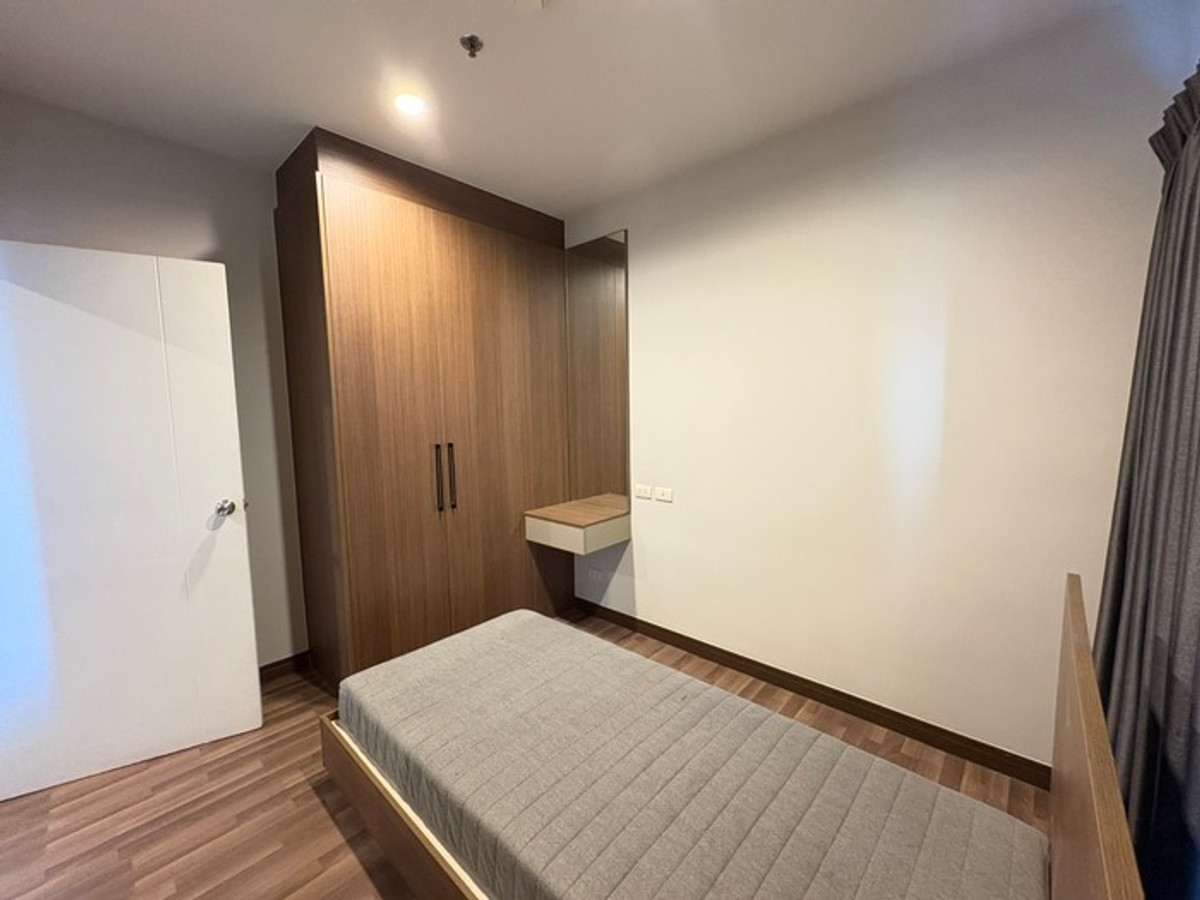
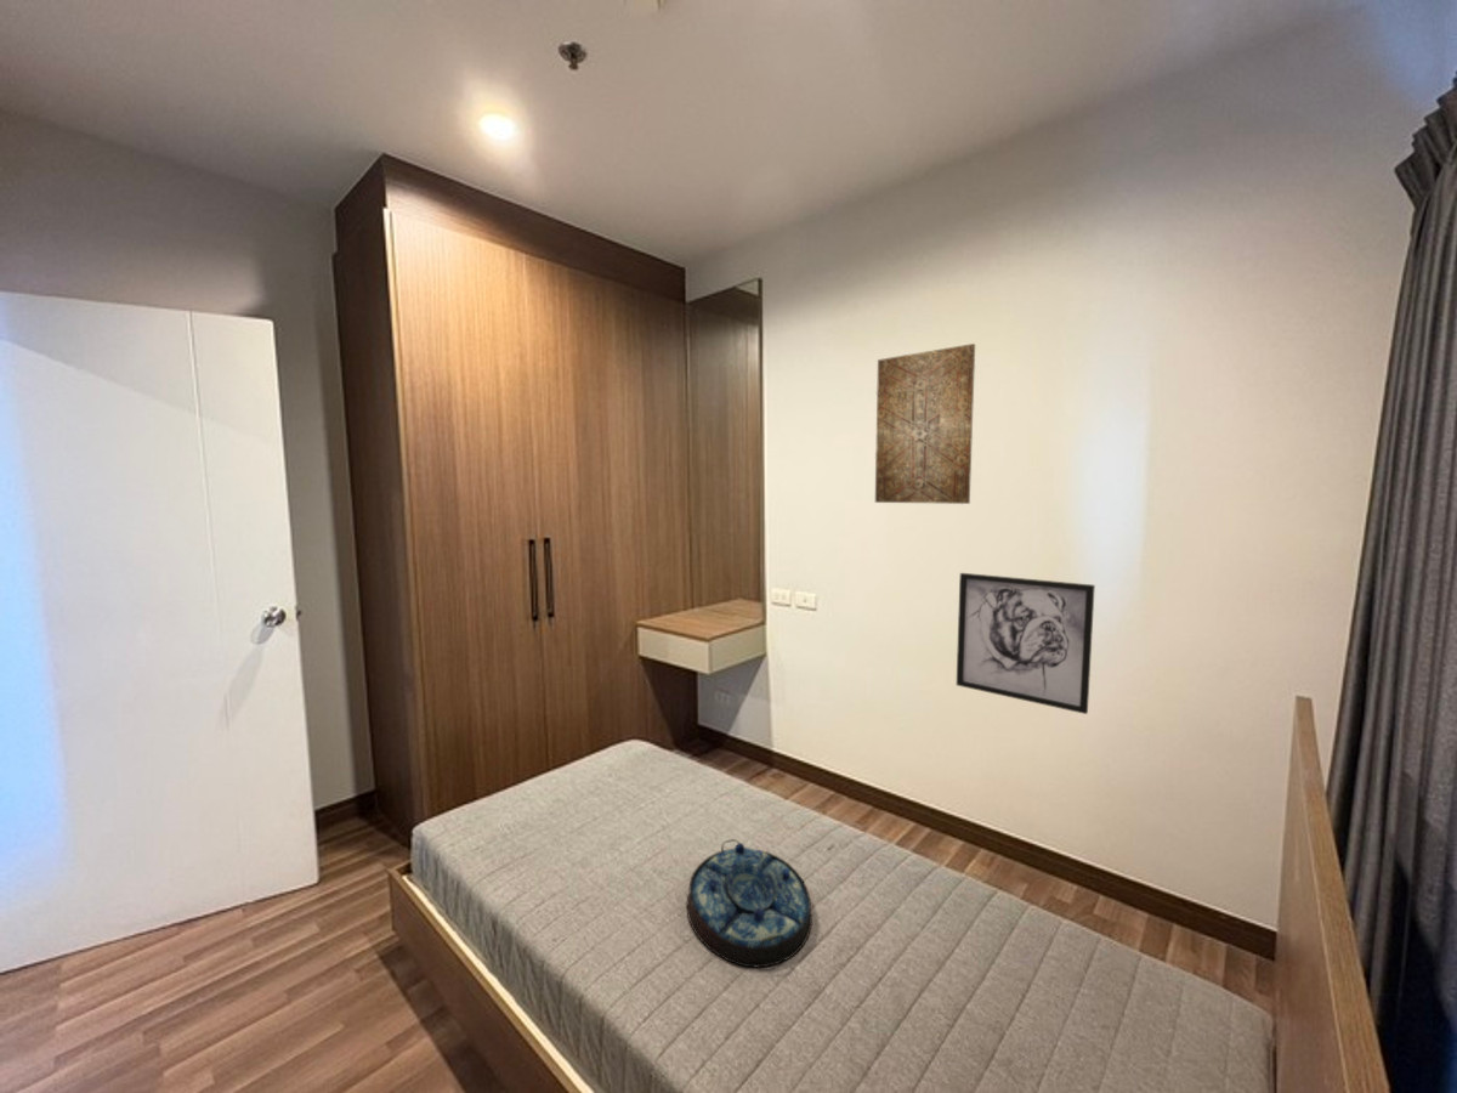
+ wall art [874,342,976,505]
+ wall art [956,572,1096,715]
+ serving tray [686,838,813,969]
